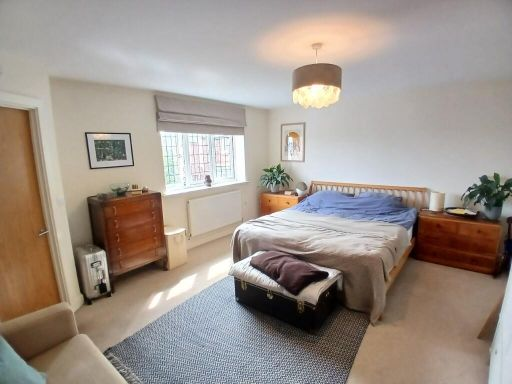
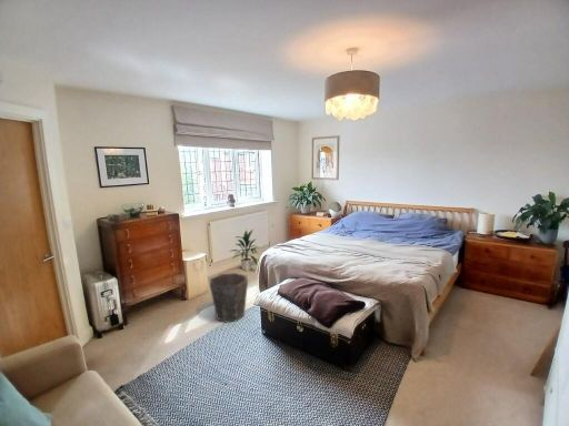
+ indoor plant [229,230,260,272]
+ waste bin [209,272,249,324]
